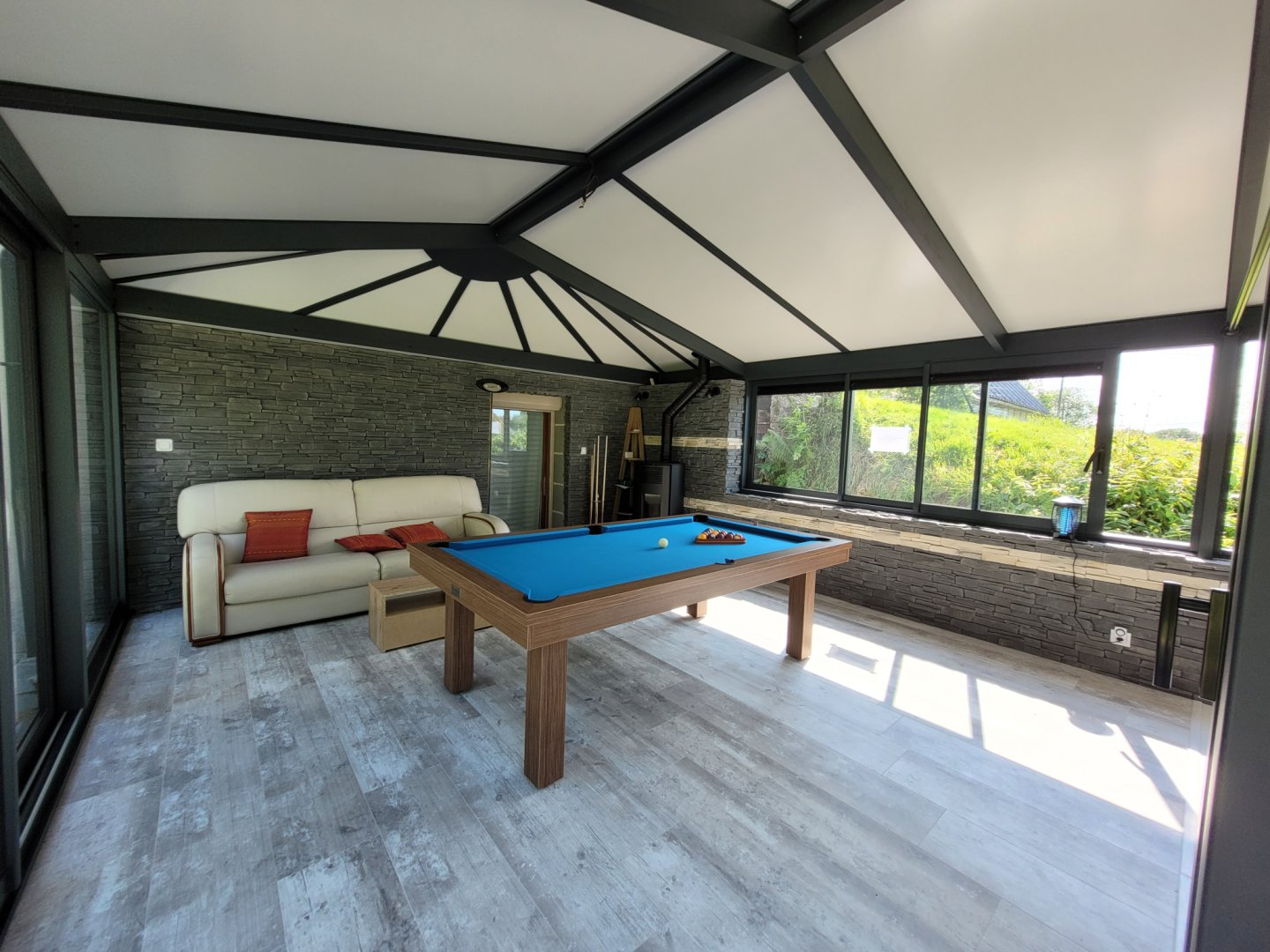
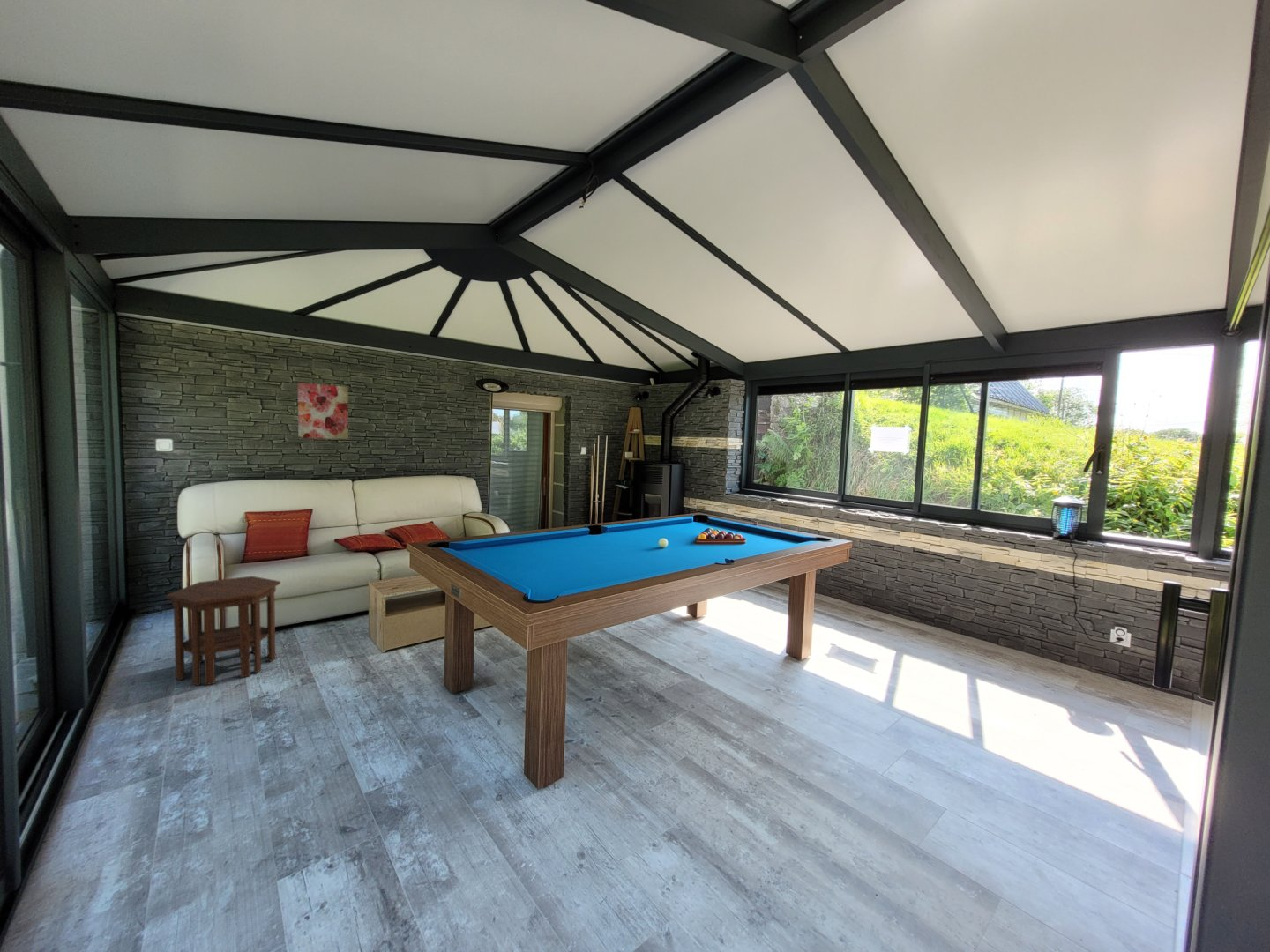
+ side table [165,576,281,687]
+ wall art [297,382,349,440]
